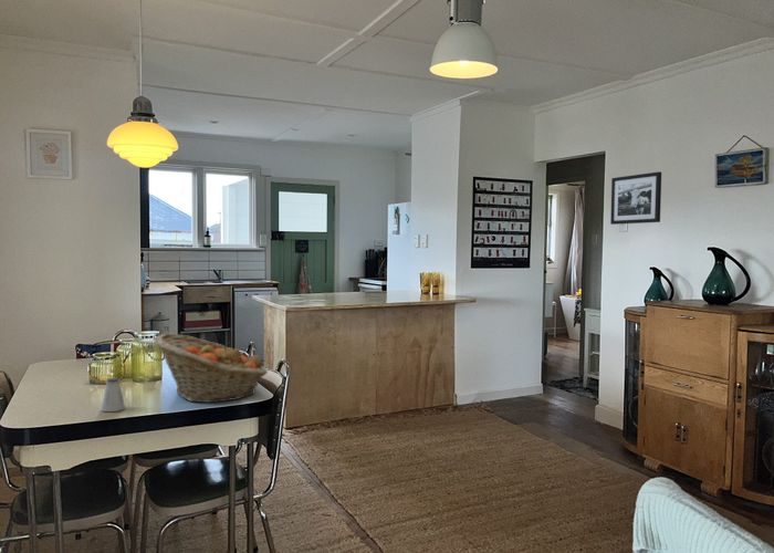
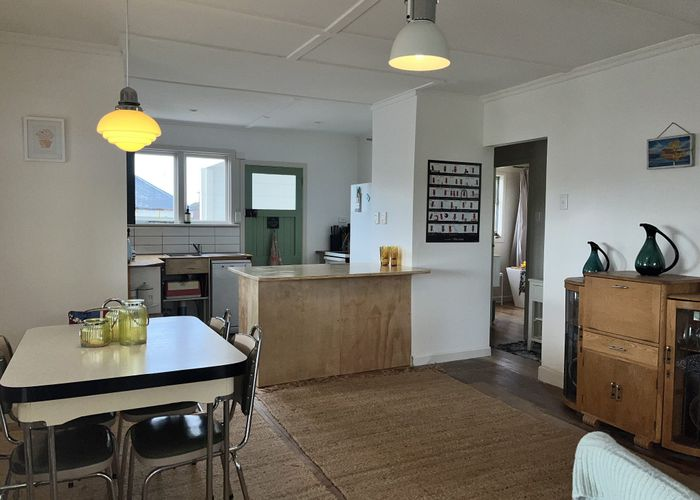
- saltshaker [100,377,126,413]
- picture frame [609,170,662,226]
- fruit basket [154,333,269,404]
